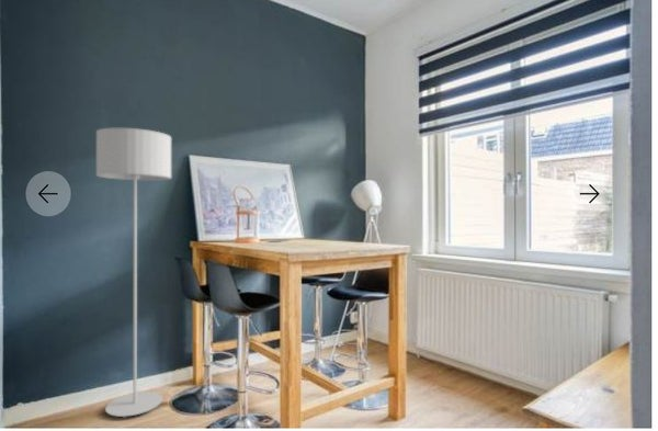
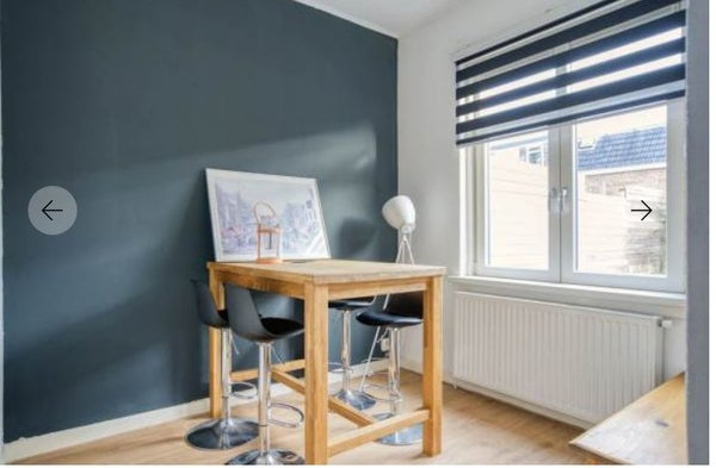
- floor lamp [95,127,172,418]
